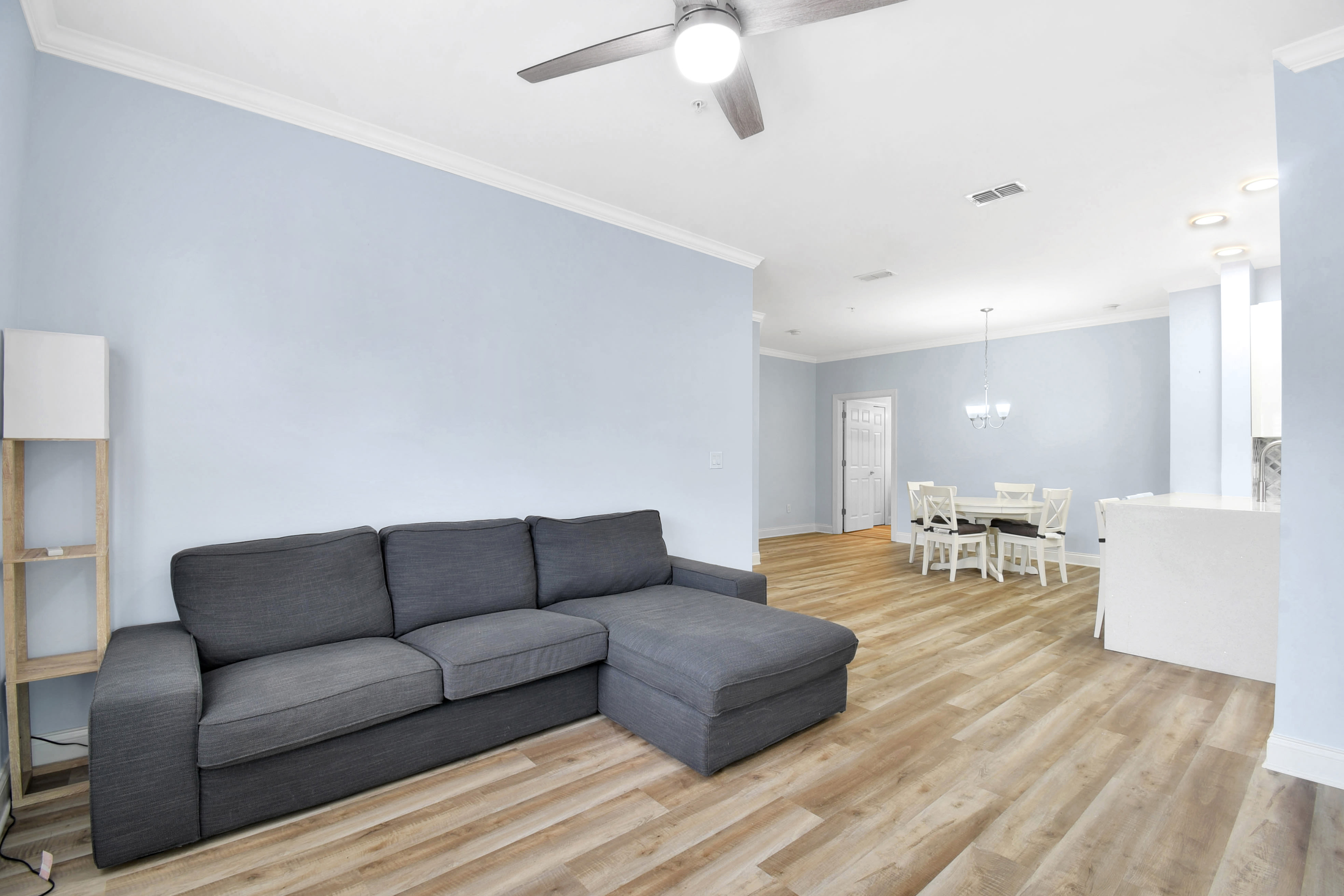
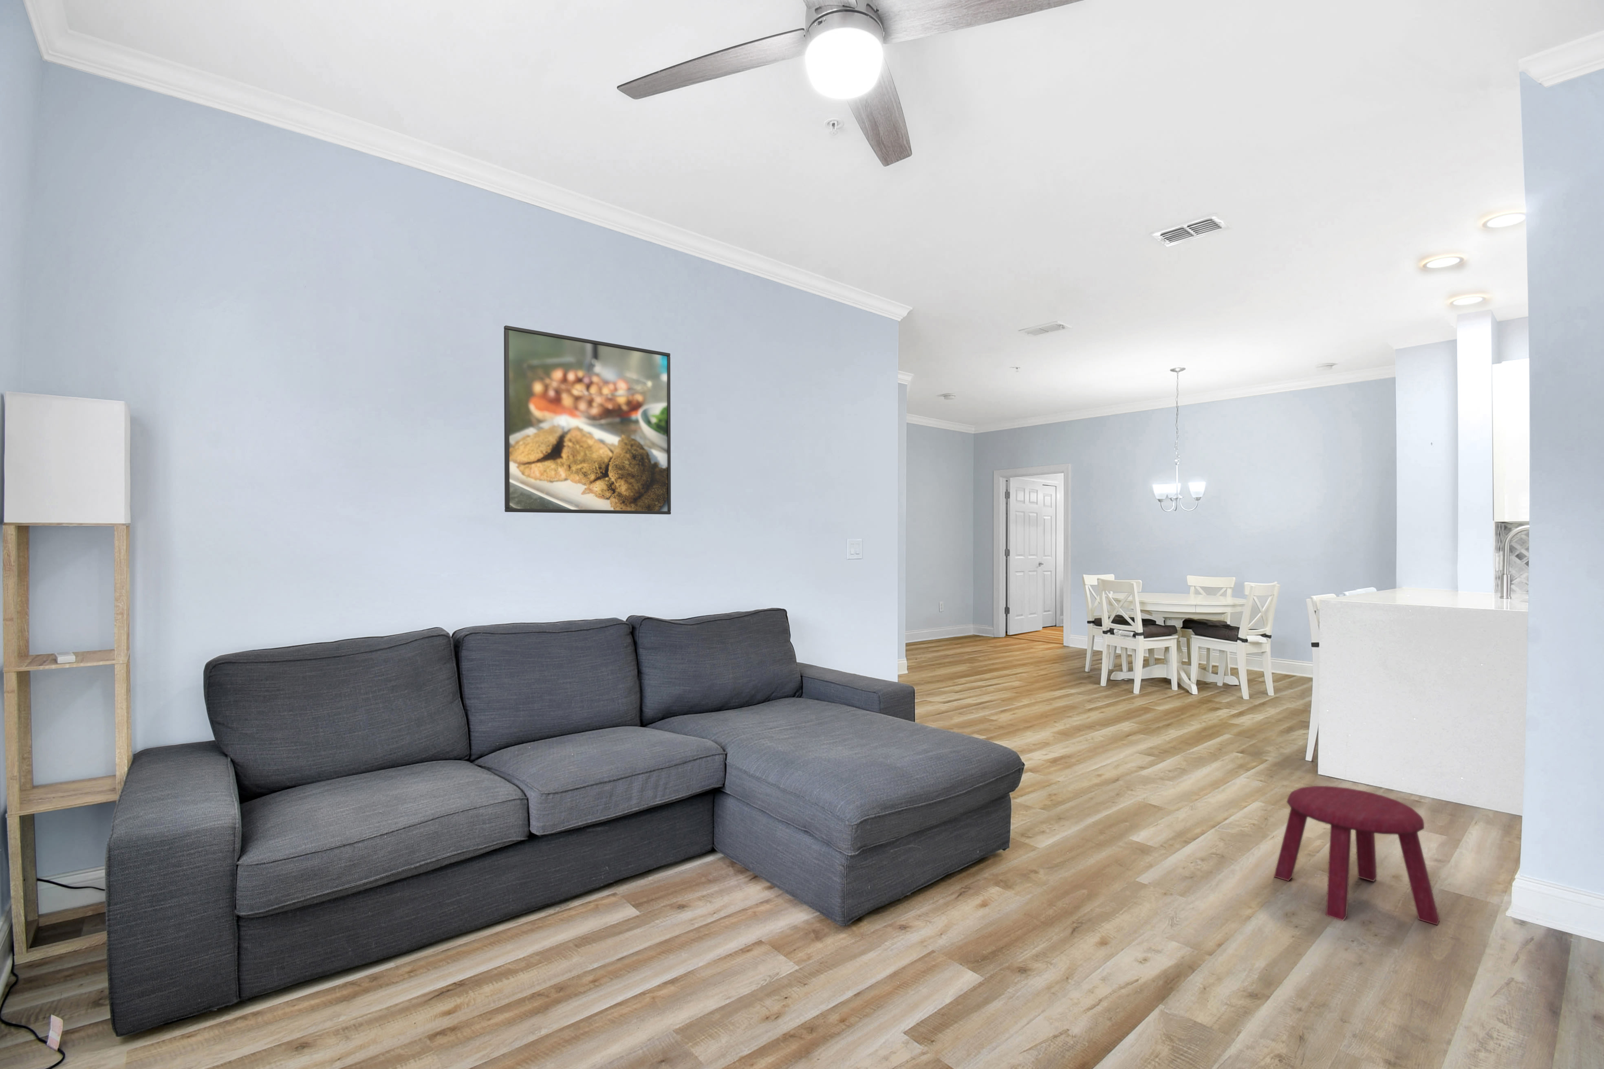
+ stool [1273,785,1440,926]
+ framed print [504,325,671,515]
